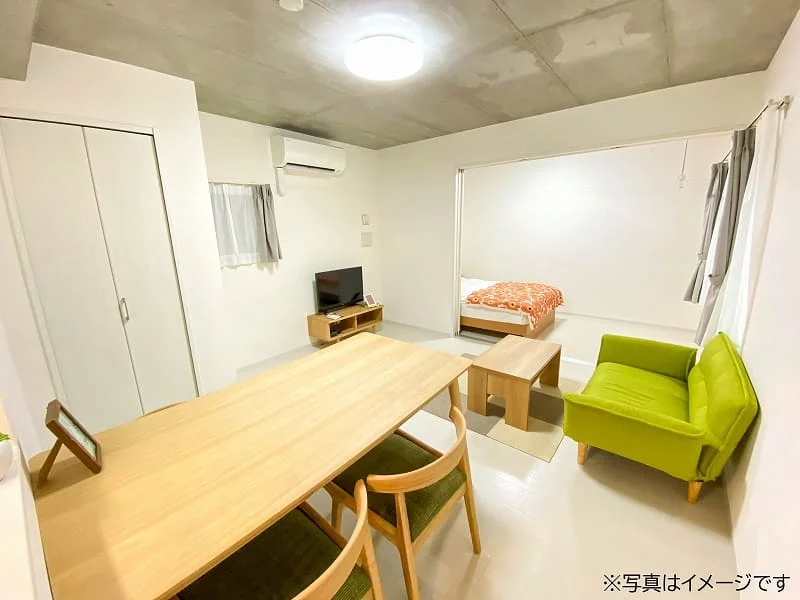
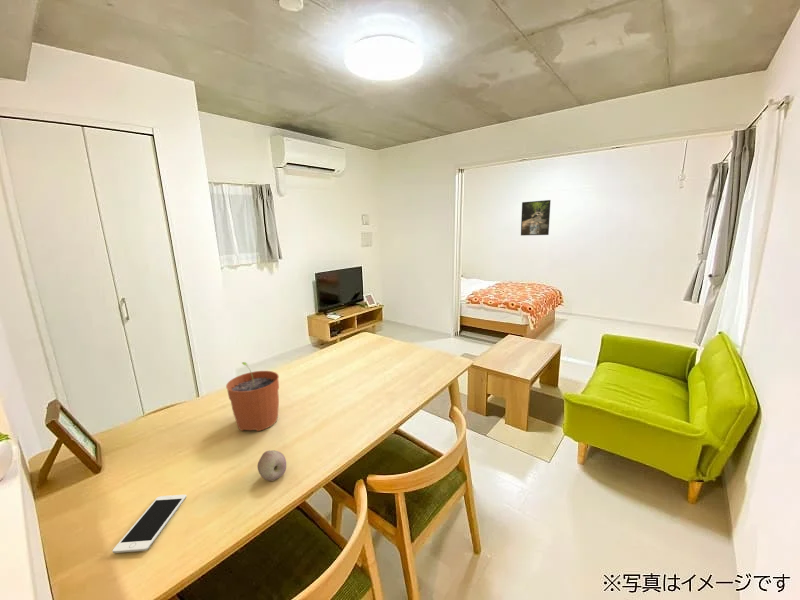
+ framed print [520,199,551,236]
+ plant pot [225,361,280,432]
+ fruit [257,449,287,482]
+ cell phone [111,494,187,554]
